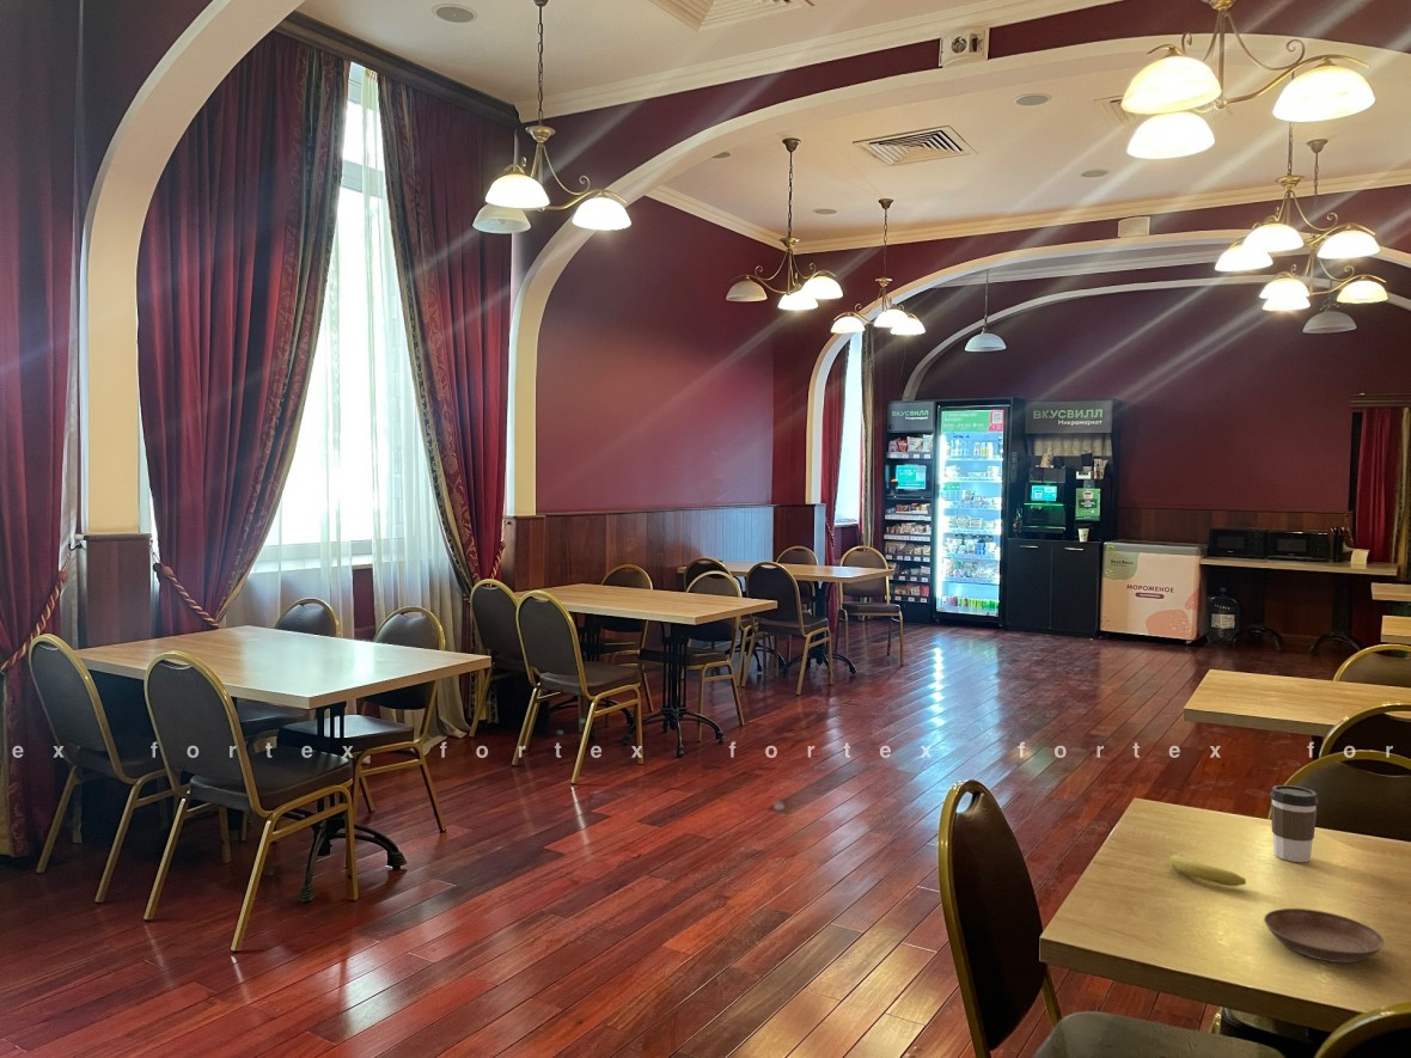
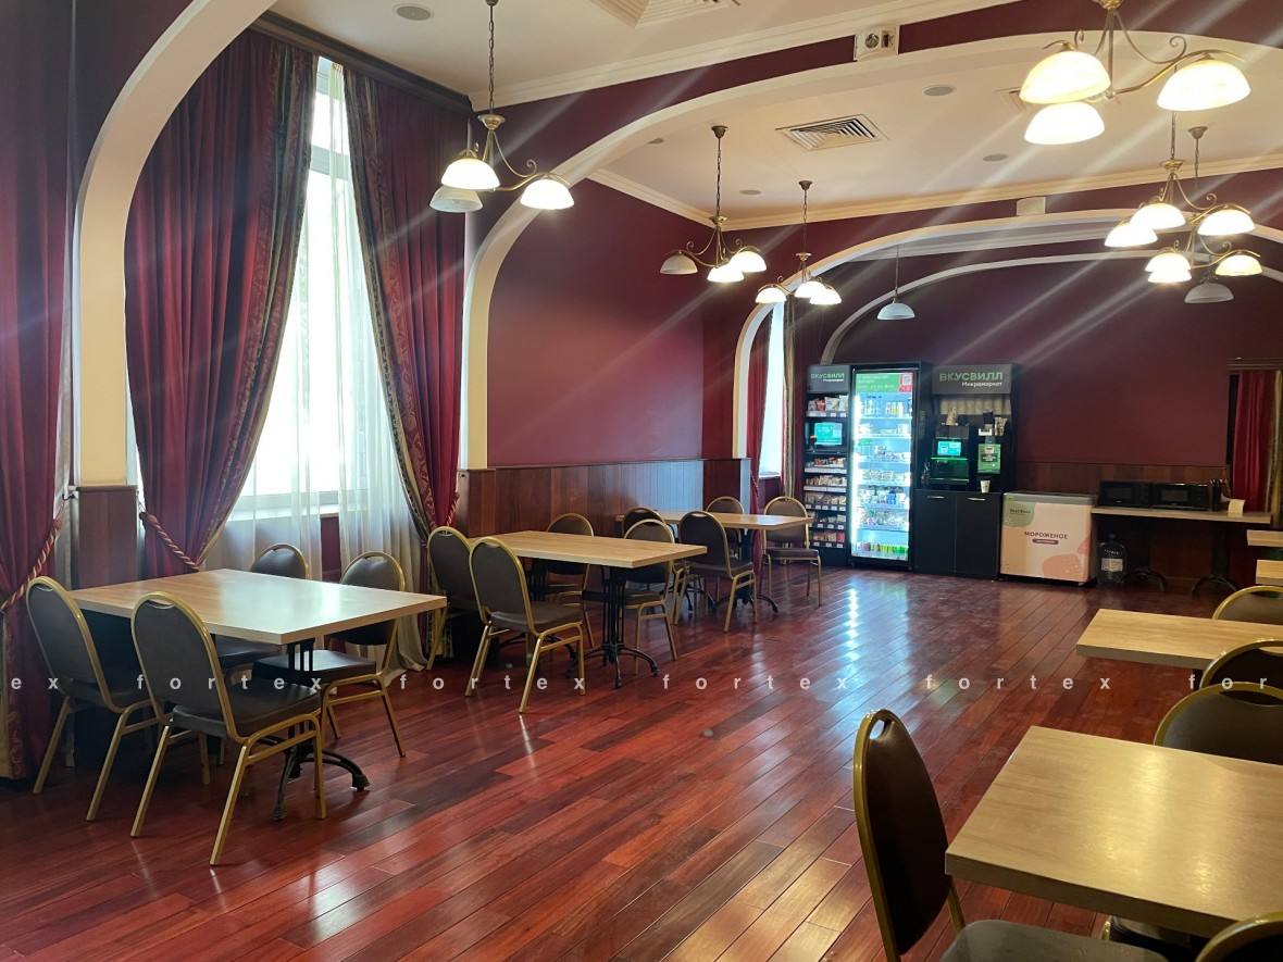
- fruit [1168,854,1247,887]
- coffee cup [1269,784,1320,863]
- saucer [1263,907,1386,964]
